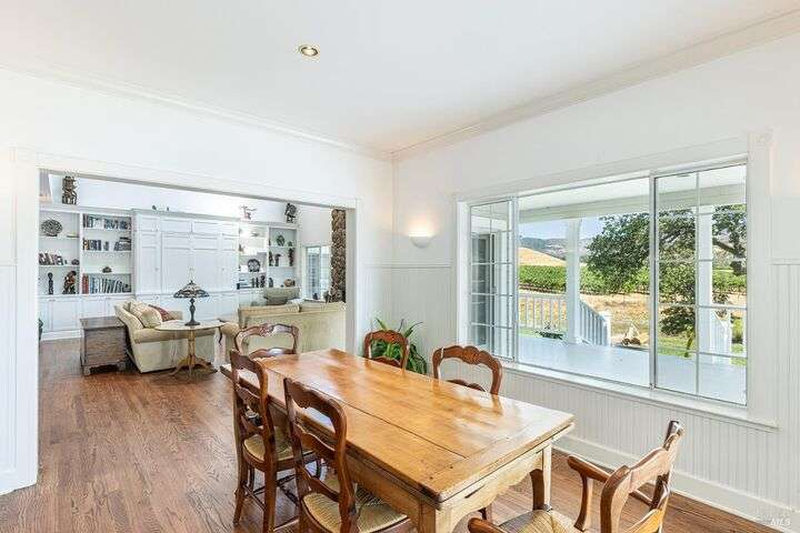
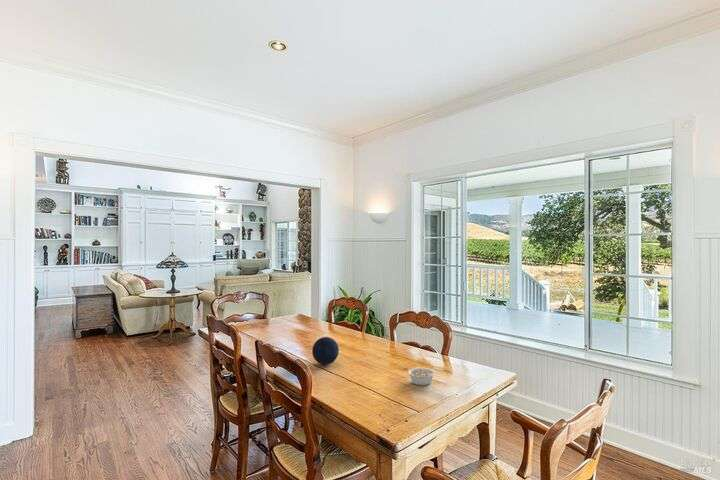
+ legume [407,367,441,386]
+ decorative orb [311,336,340,366]
